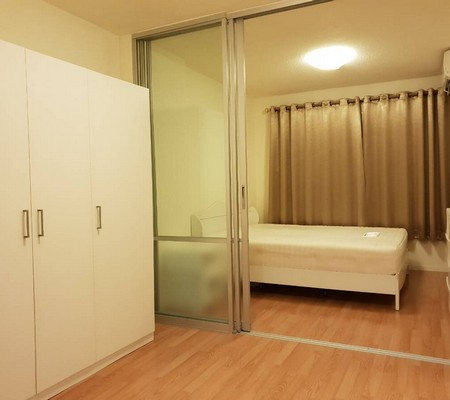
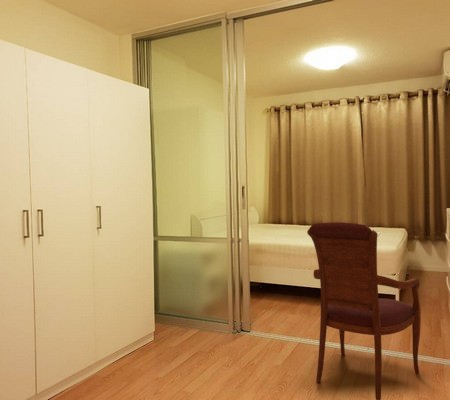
+ armchair [306,221,422,400]
